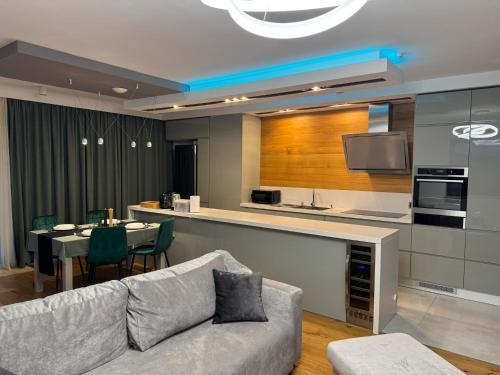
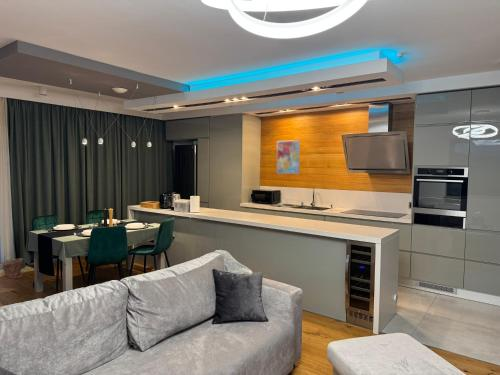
+ wall art [276,139,301,175]
+ plant pot [1,257,24,280]
